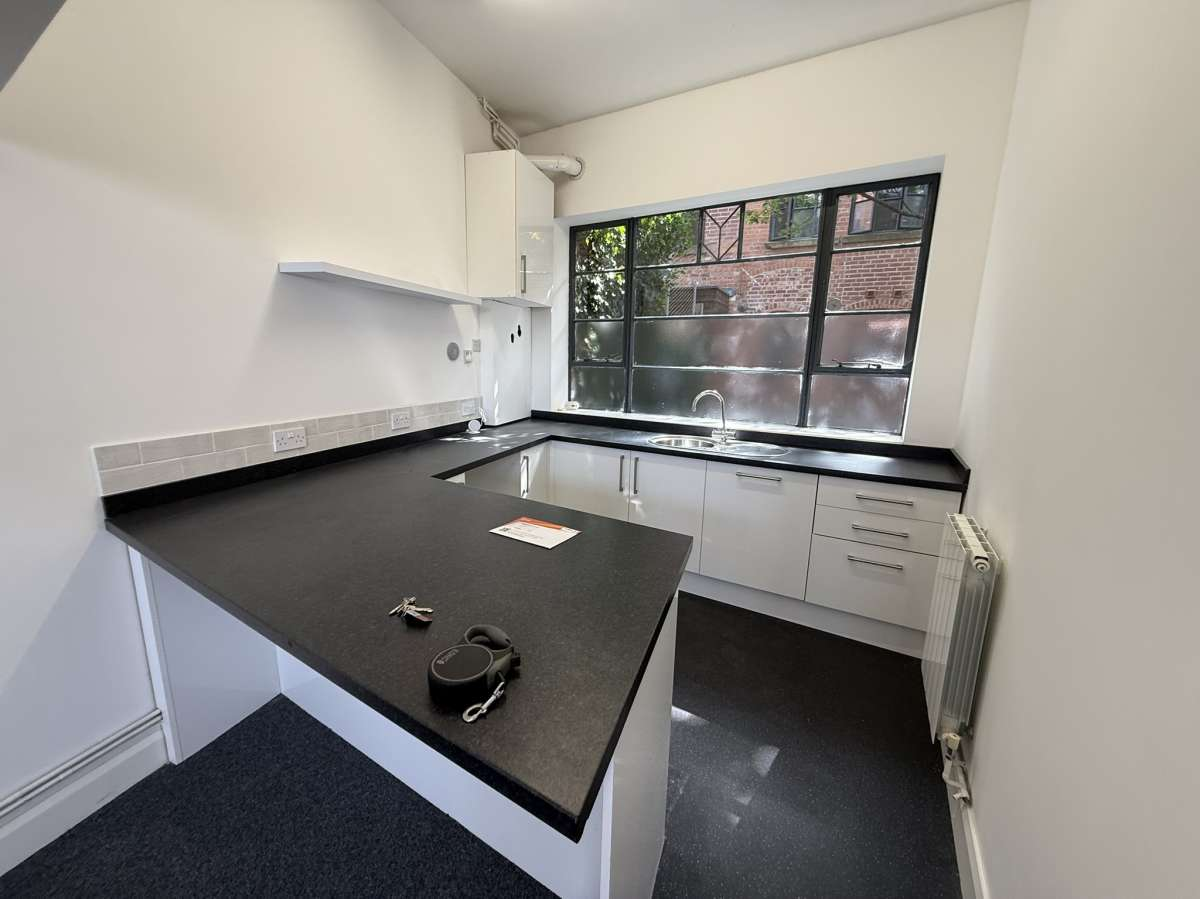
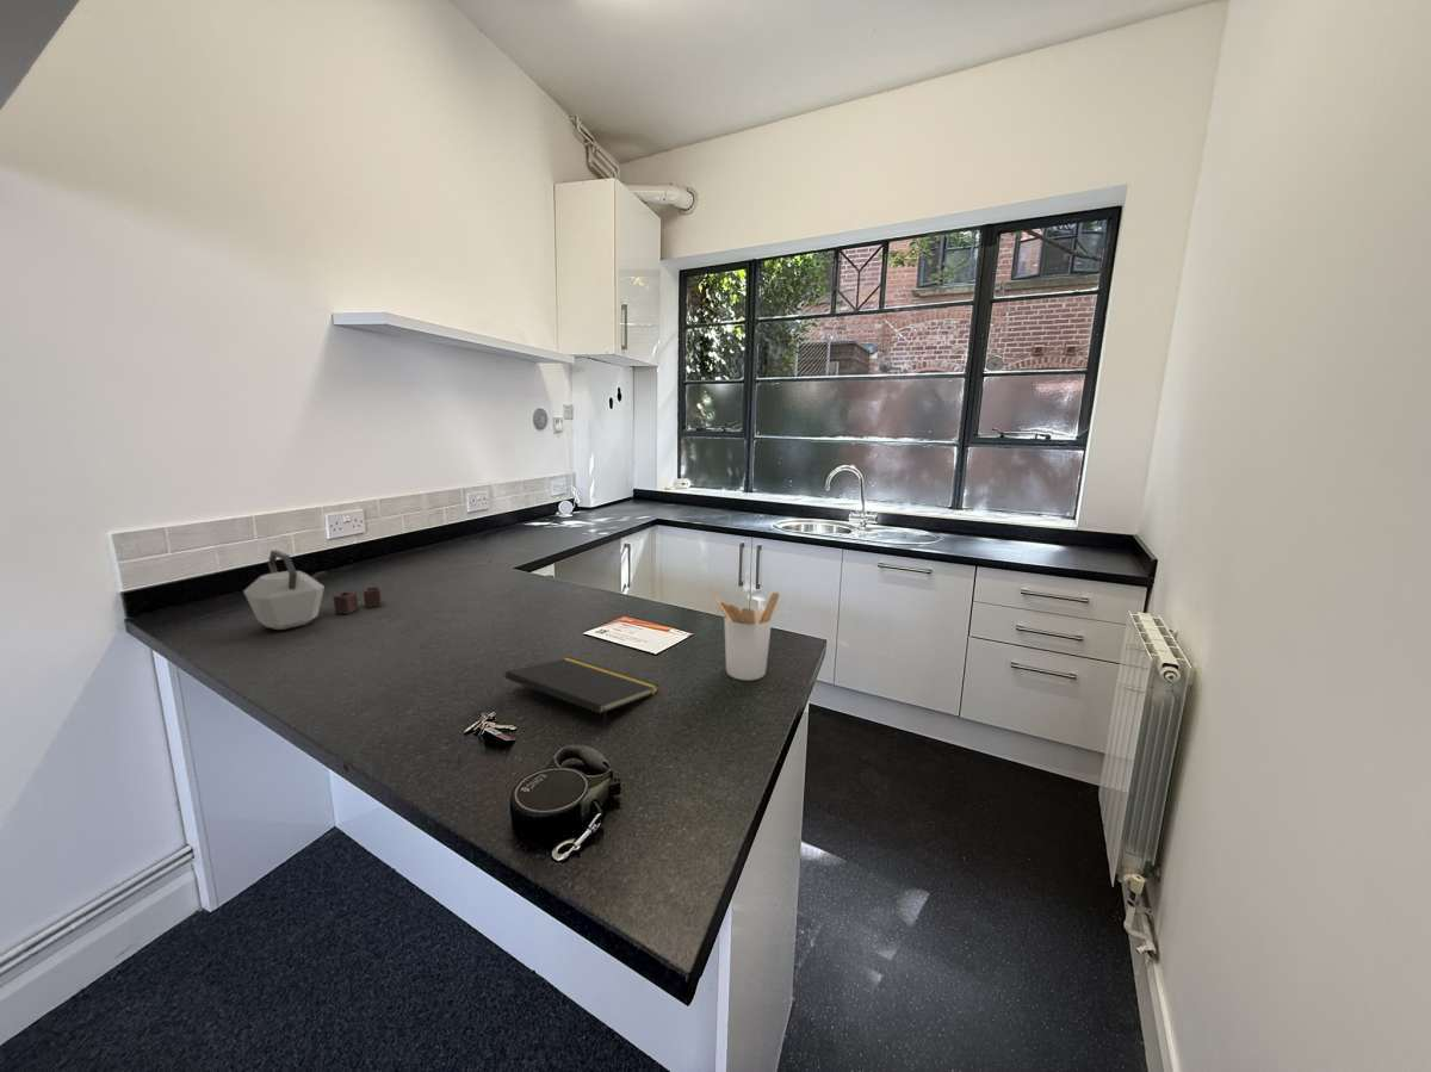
+ notepad [504,656,661,733]
+ kettle [242,549,384,631]
+ utensil holder [714,591,780,682]
